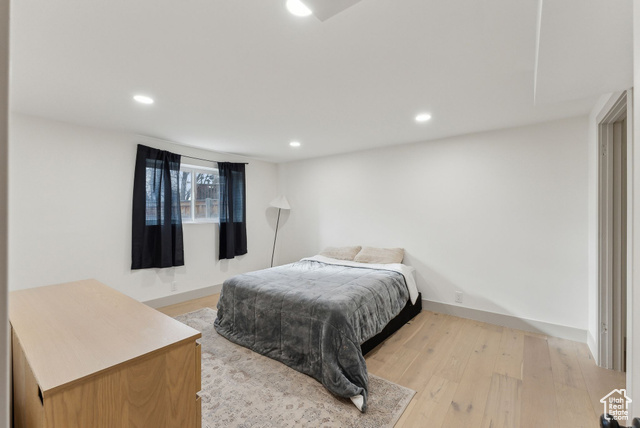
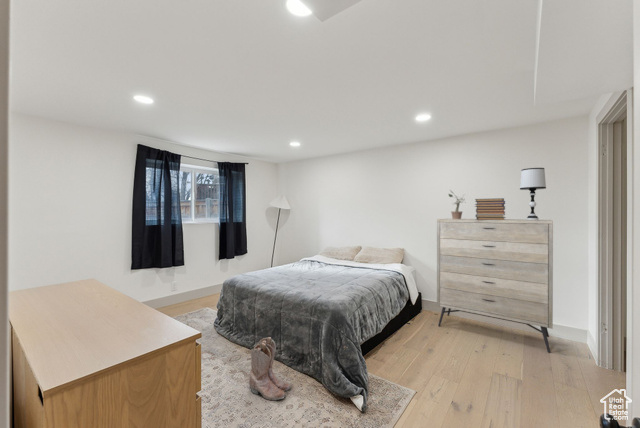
+ book stack [474,197,507,220]
+ potted plant [447,189,465,219]
+ table lamp [519,167,547,220]
+ boots [248,336,292,401]
+ dresser [436,218,554,354]
